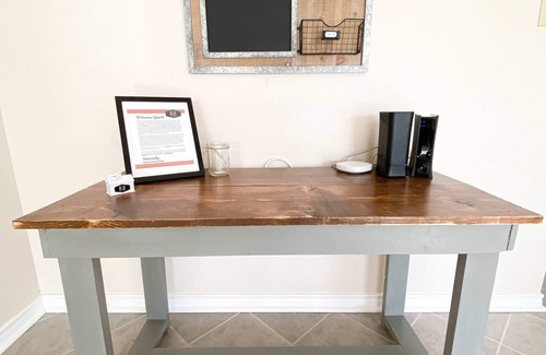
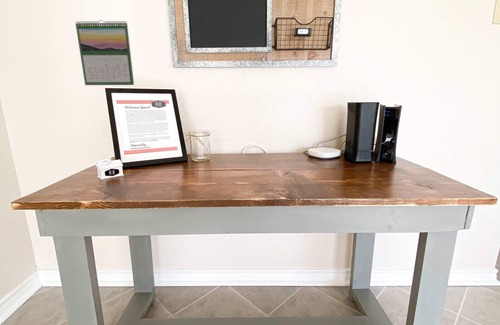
+ calendar [74,19,135,86]
